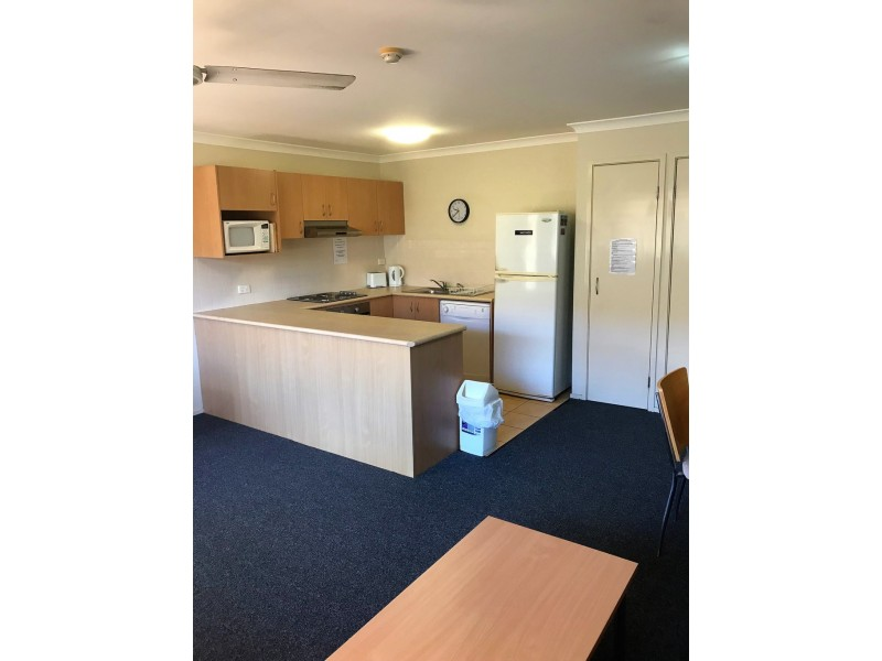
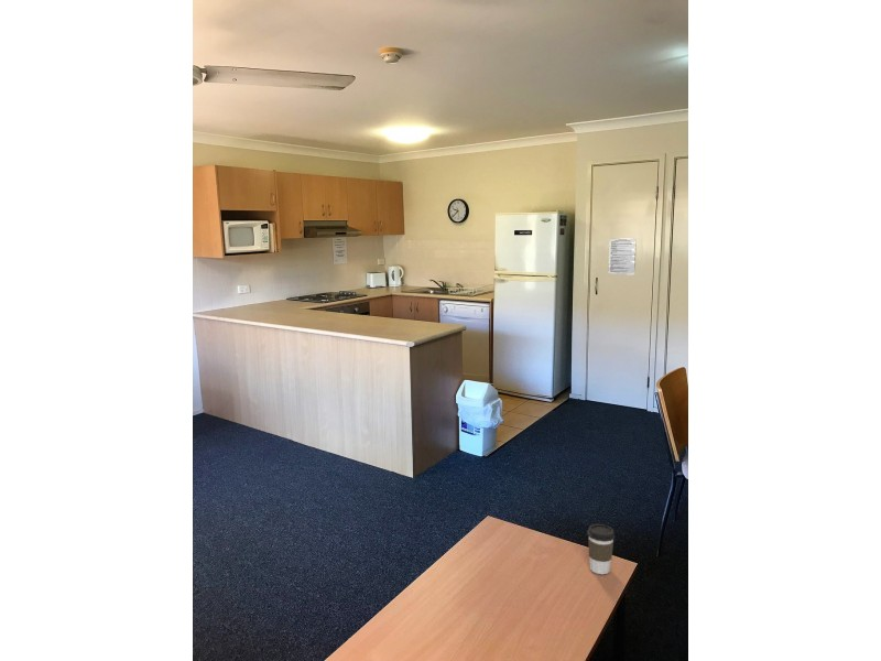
+ coffee cup [587,523,616,575]
